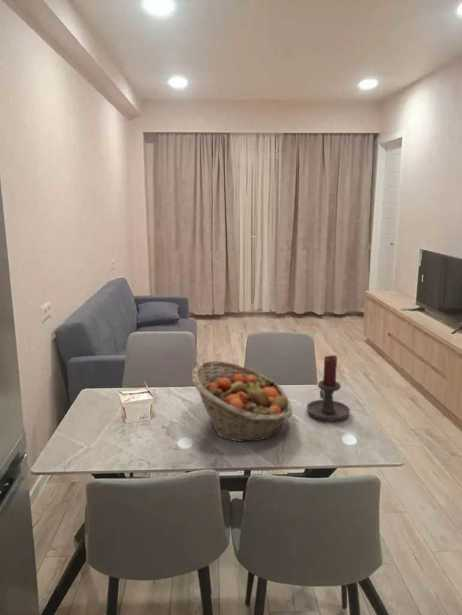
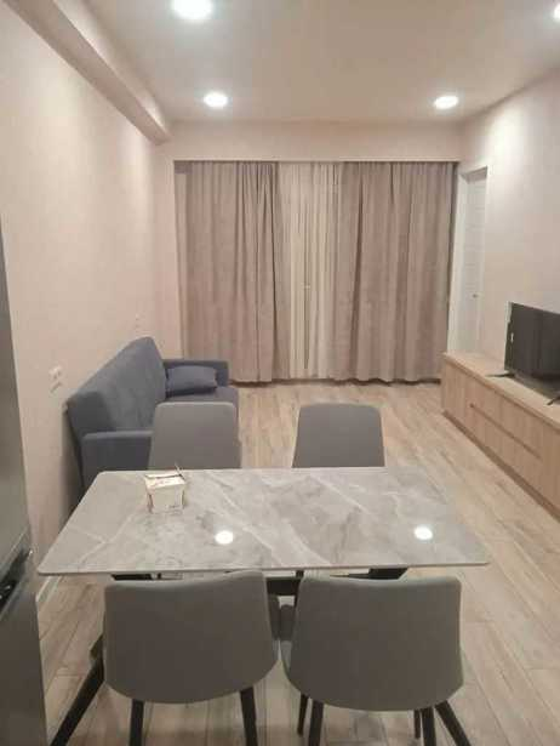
- fruit basket [191,360,293,443]
- candle holder [306,354,351,422]
